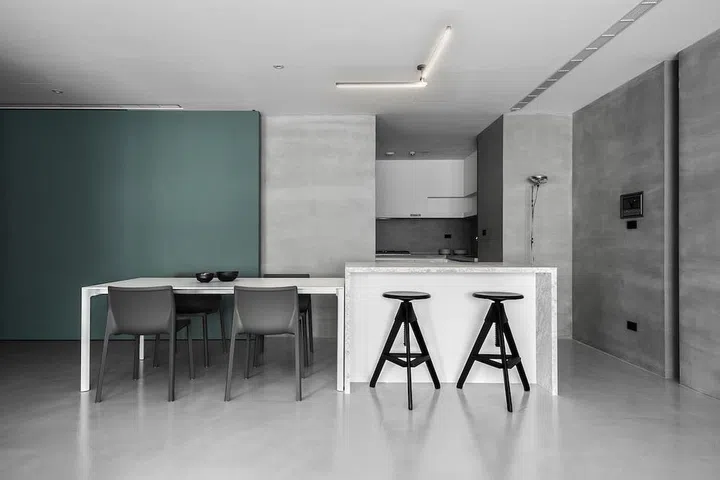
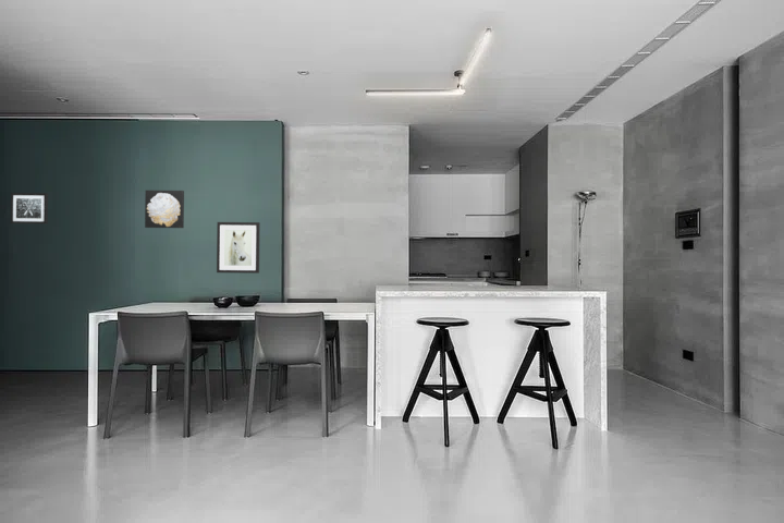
+ wall art [144,190,185,229]
+ wall art [216,221,261,275]
+ wall art [10,192,49,224]
